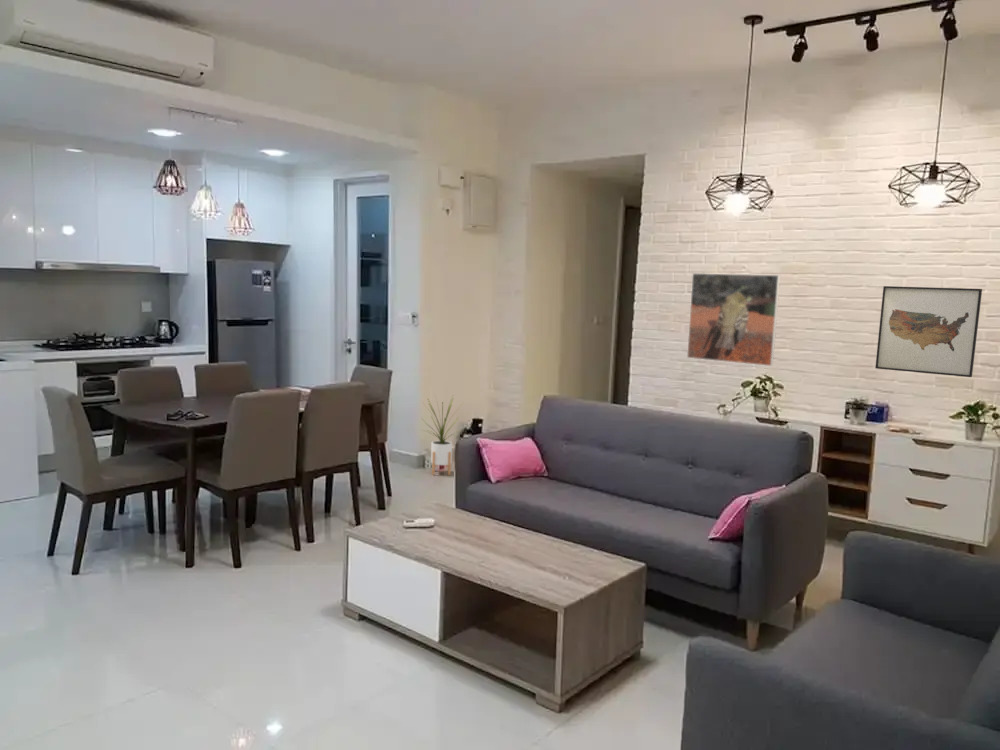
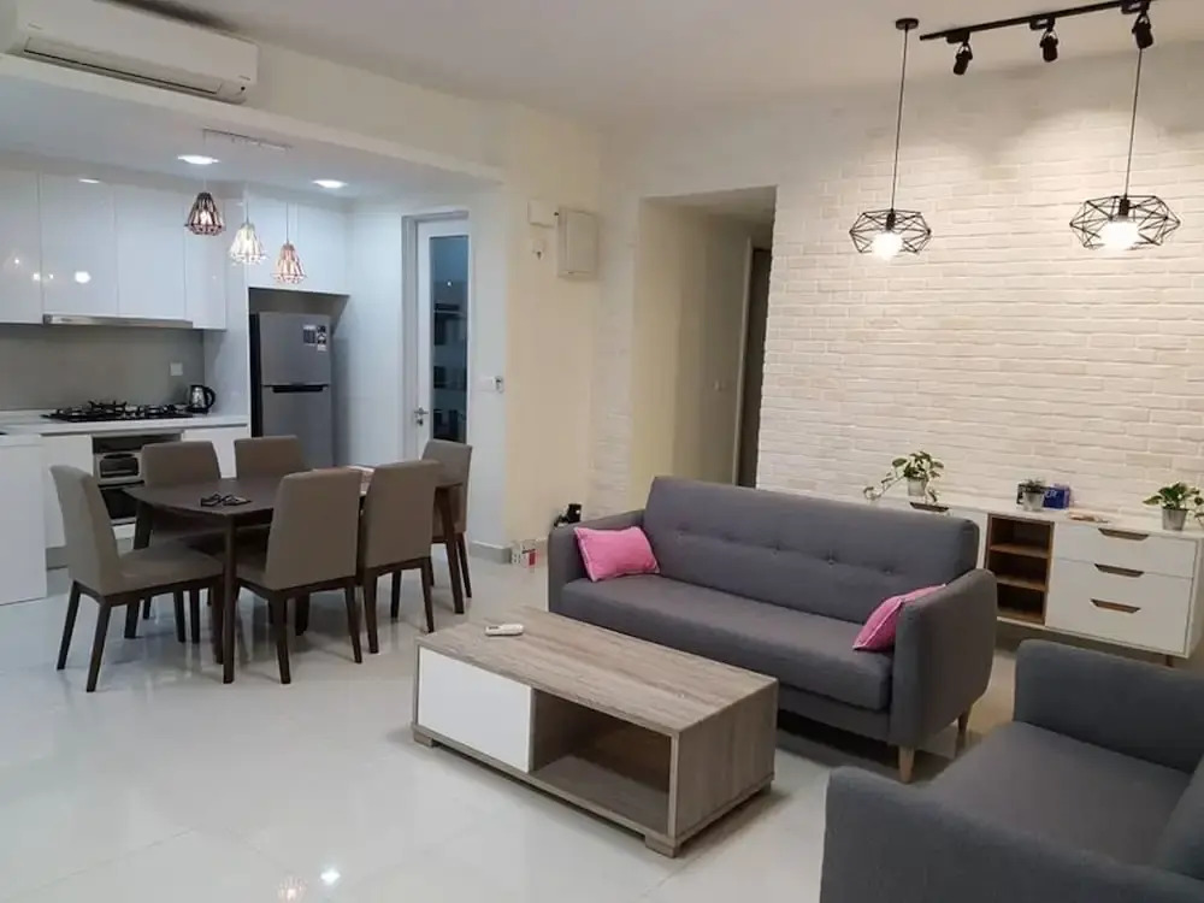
- house plant [421,393,465,476]
- wall art [874,285,983,378]
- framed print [686,272,781,367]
